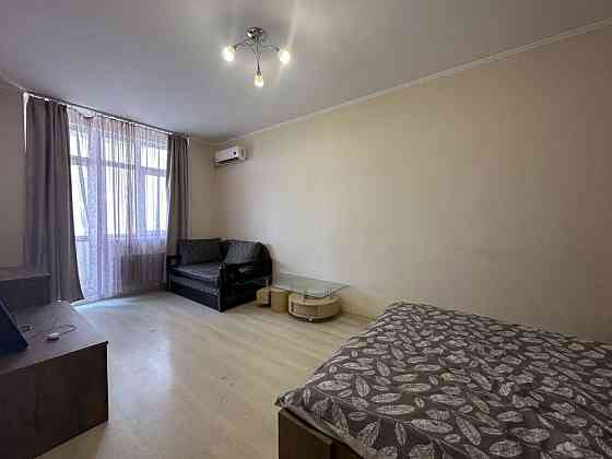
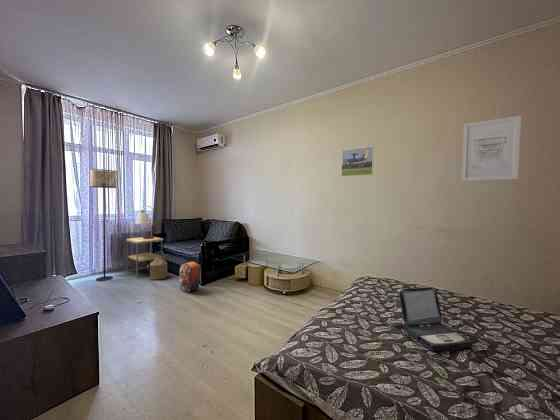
+ watering can [146,250,169,280]
+ floor lamp [89,168,118,282]
+ lamp [134,205,155,239]
+ wall art [461,115,522,182]
+ side table [125,236,164,278]
+ laptop [393,286,473,352]
+ backpack [178,258,200,293]
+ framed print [340,145,375,178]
